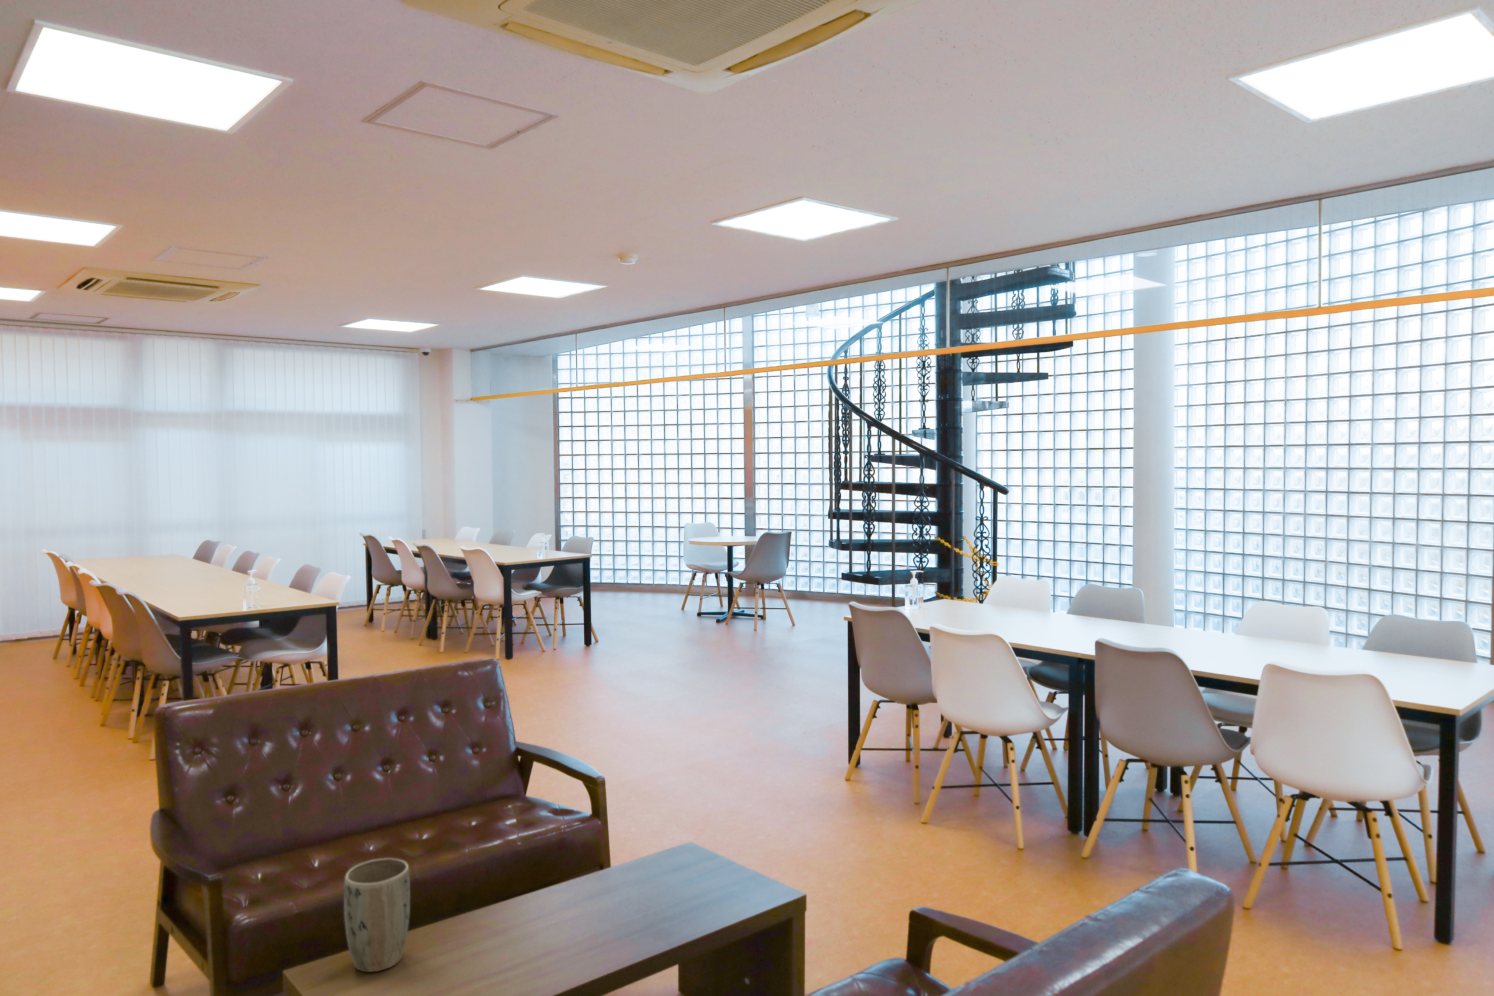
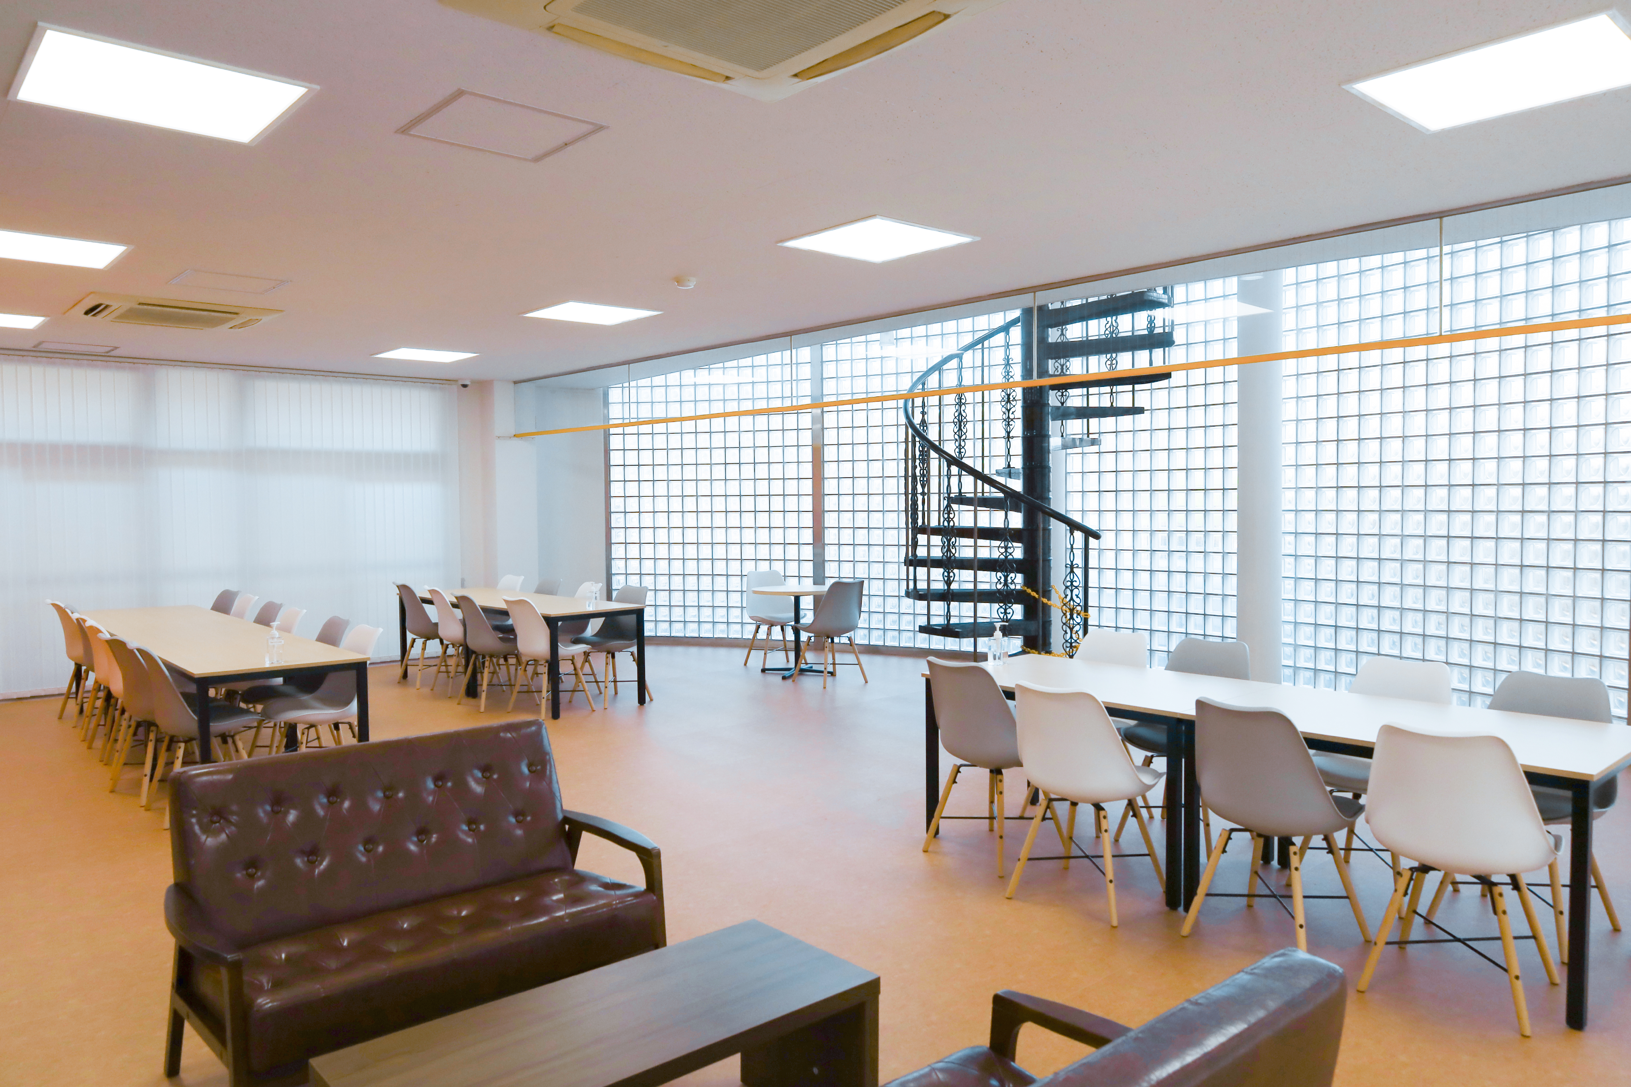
- plant pot [343,858,410,973]
